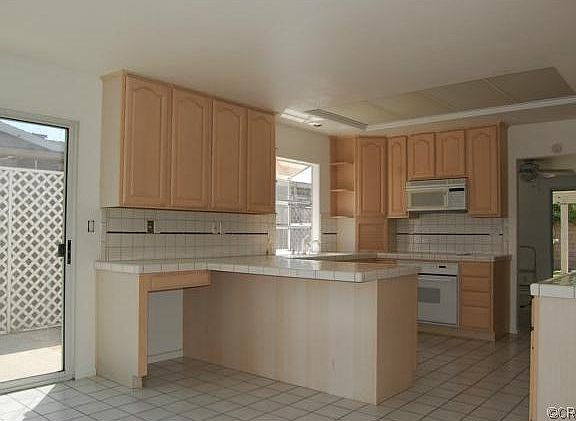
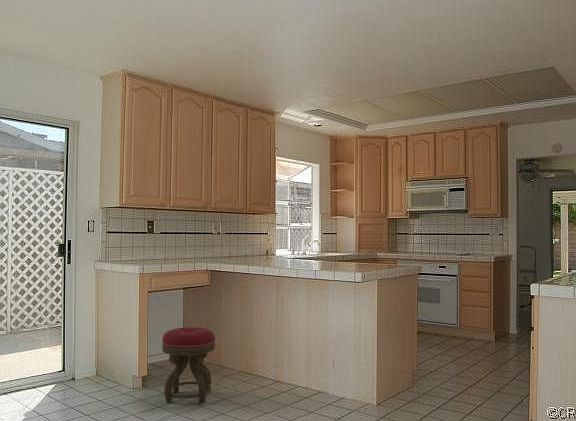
+ stool [161,326,216,404]
